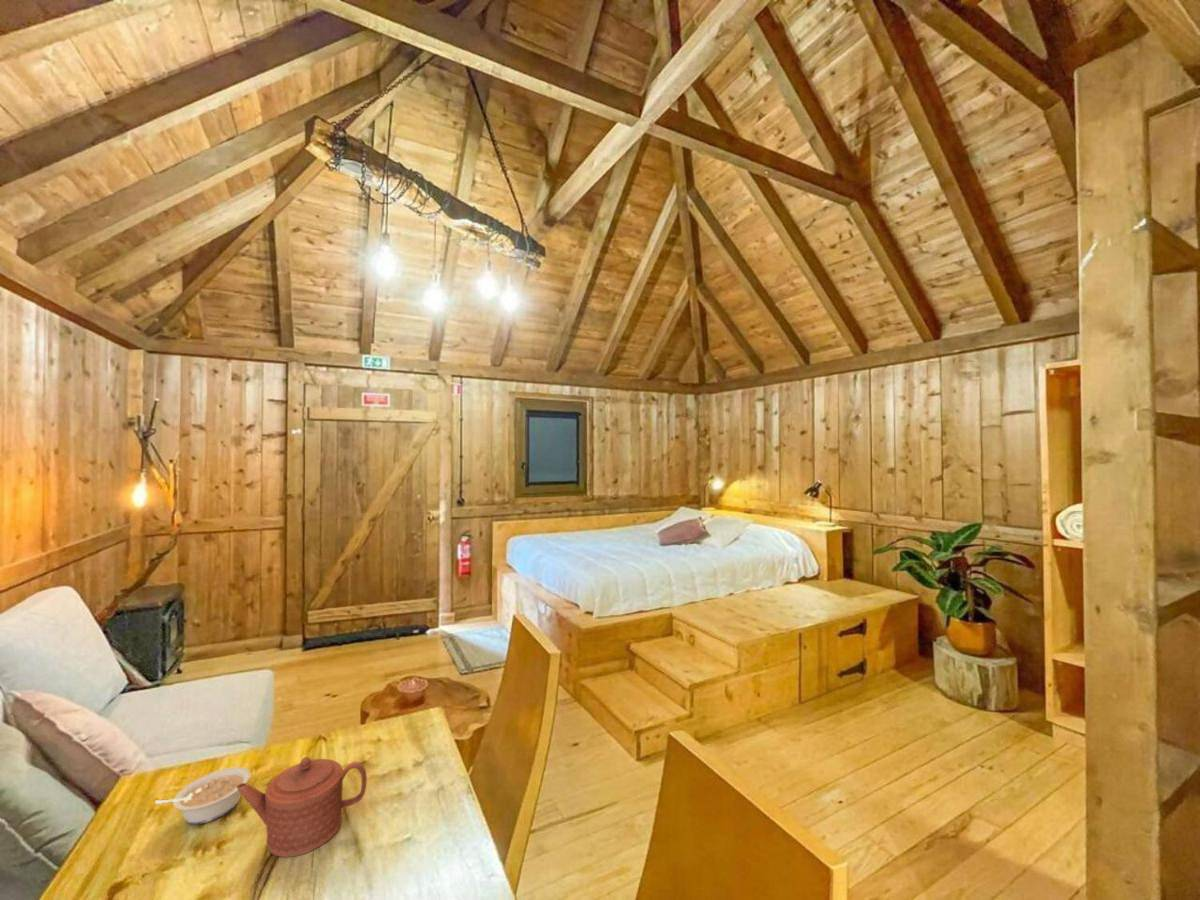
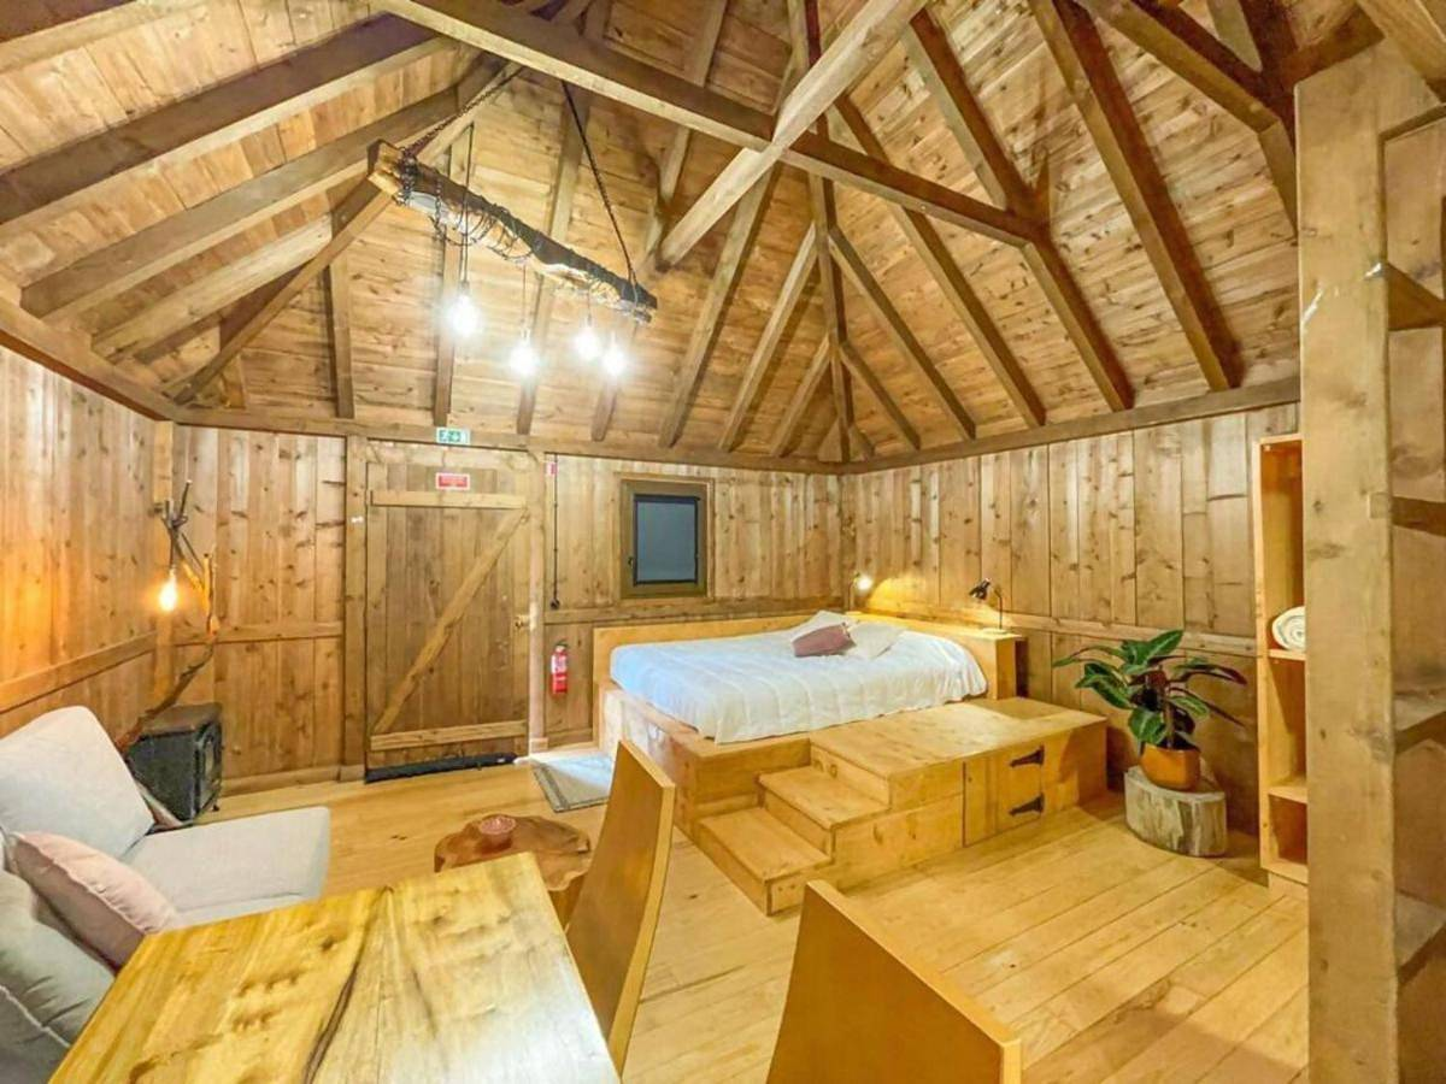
- teapot [236,756,368,858]
- legume [154,766,251,826]
